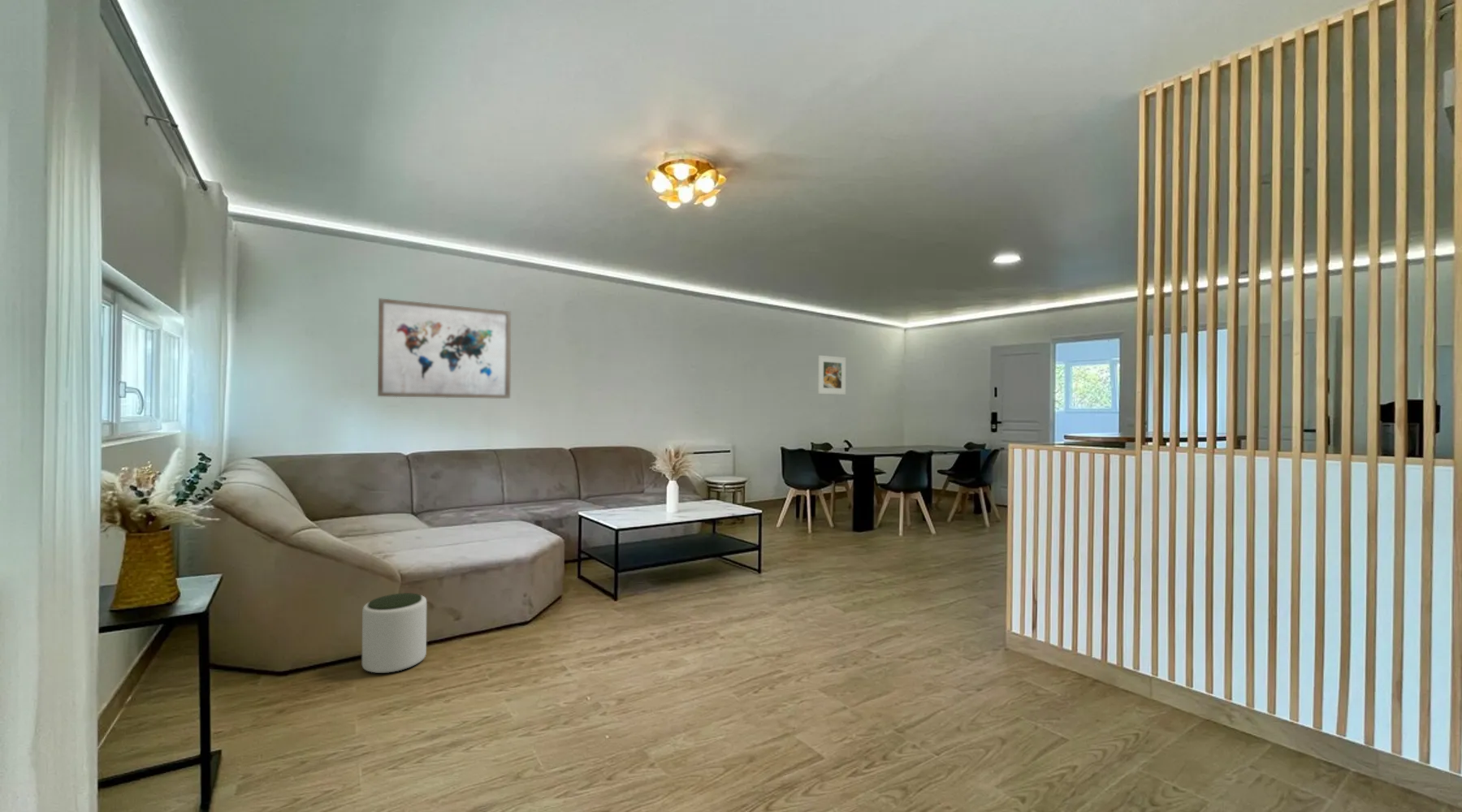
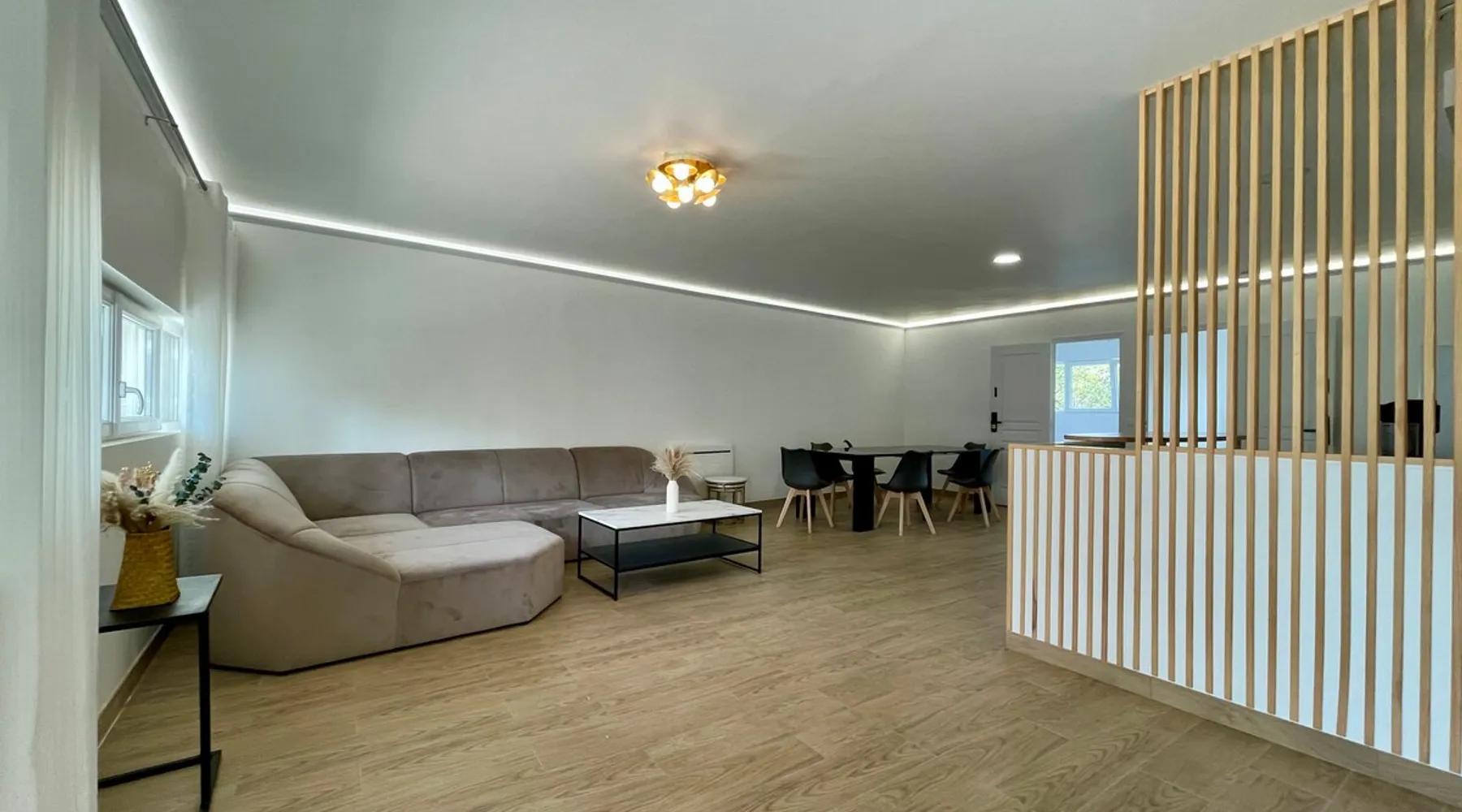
- plant pot [361,592,427,674]
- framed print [817,355,846,395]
- wall art [377,297,512,400]
